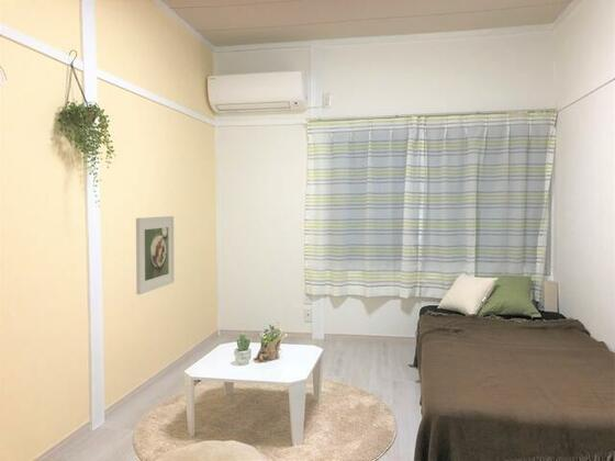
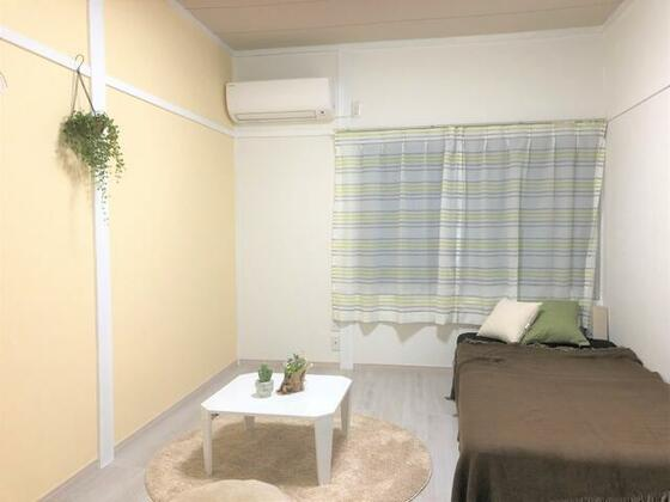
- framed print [135,215,176,295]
